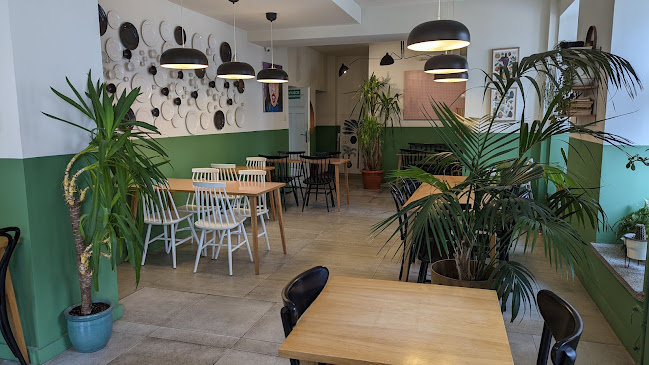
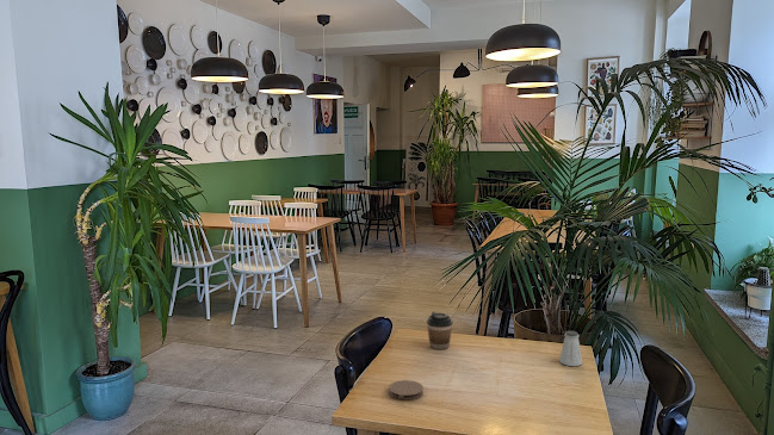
+ saltshaker [558,330,583,367]
+ coffee cup [426,311,454,350]
+ coaster [388,379,425,400]
